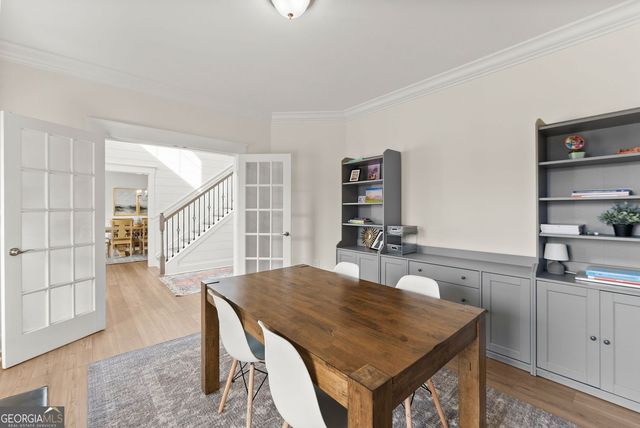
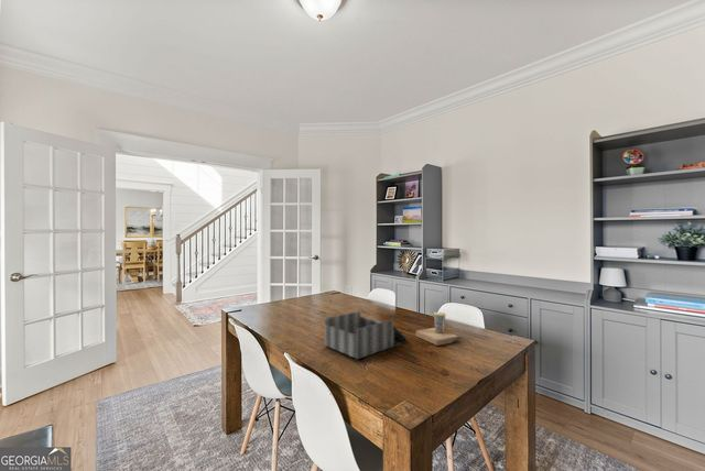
+ cup [415,311,465,347]
+ desk organizer [324,310,410,360]
